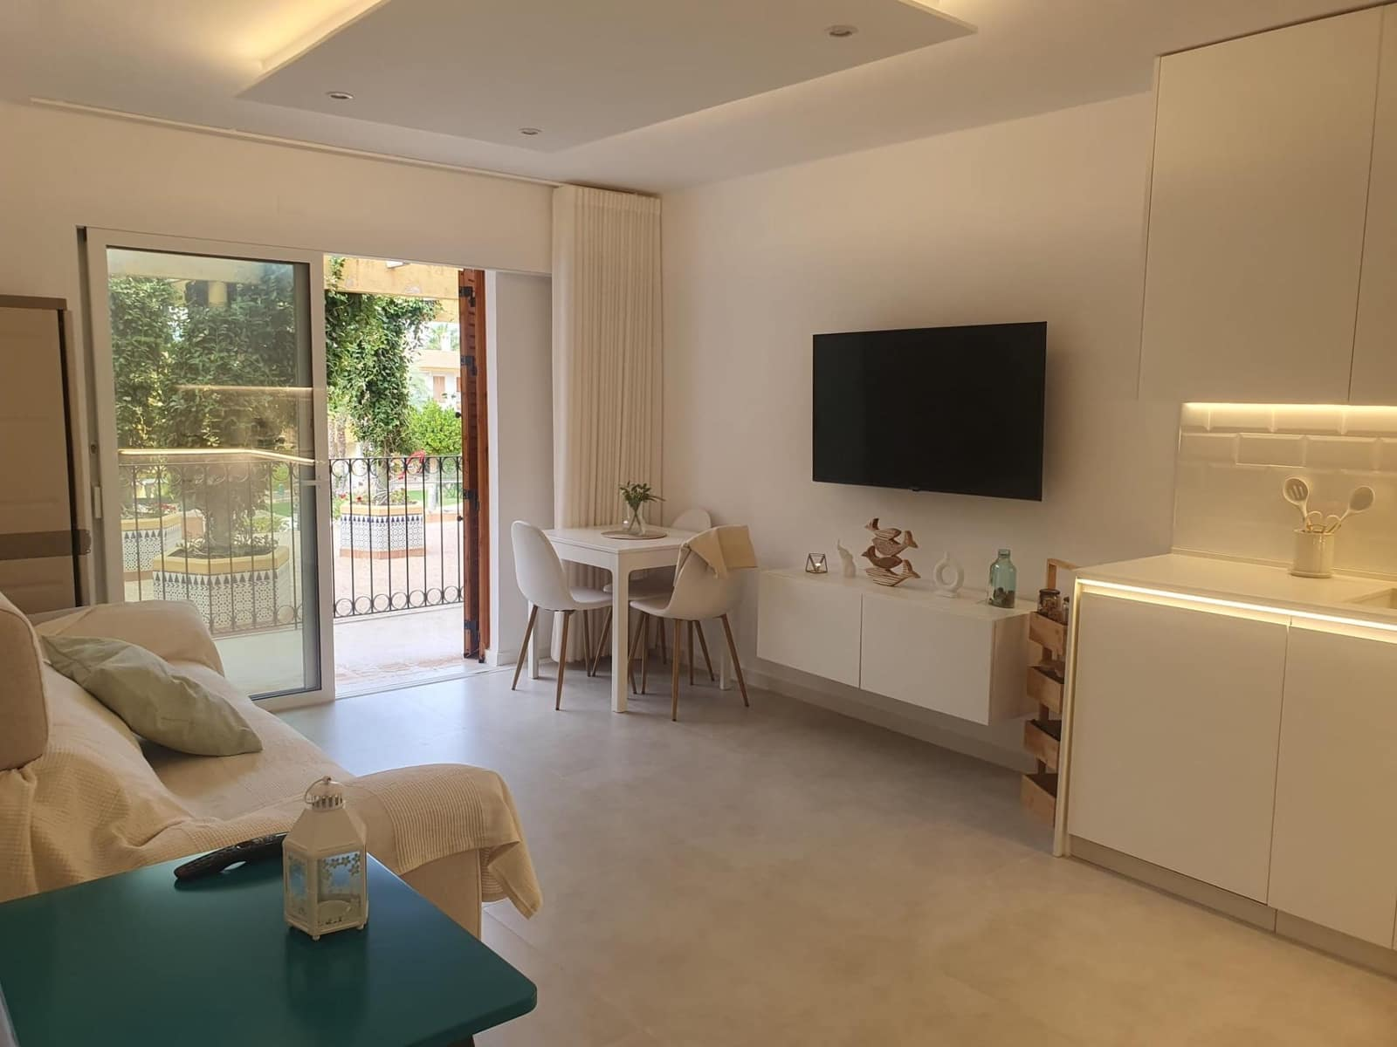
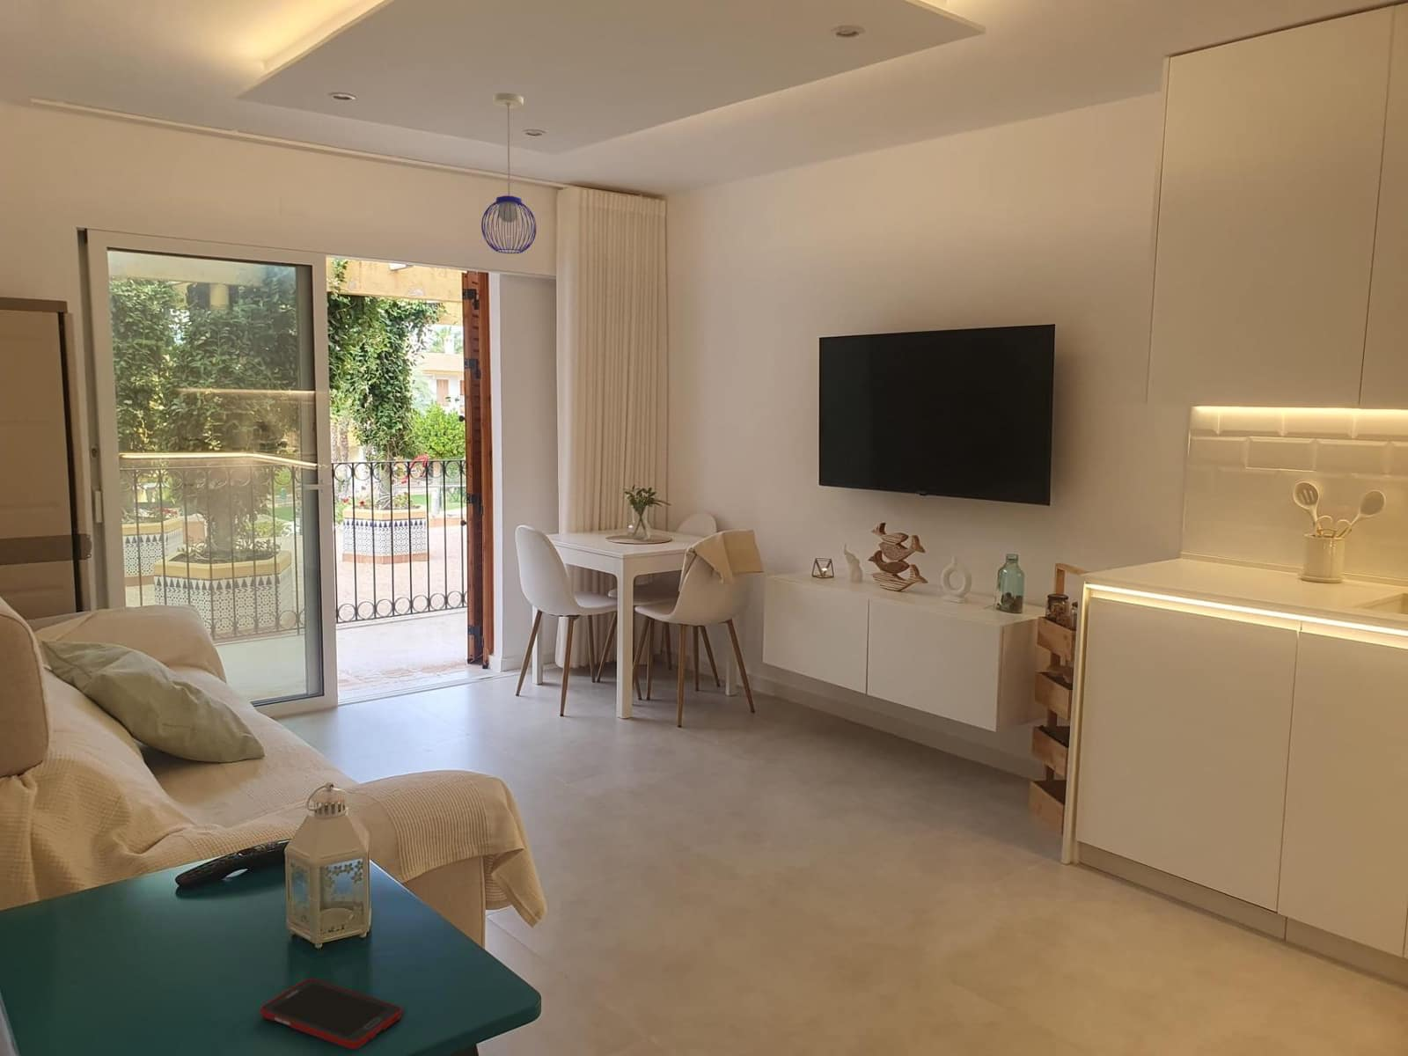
+ cell phone [259,977,404,1049]
+ pendant light [480,92,537,254]
